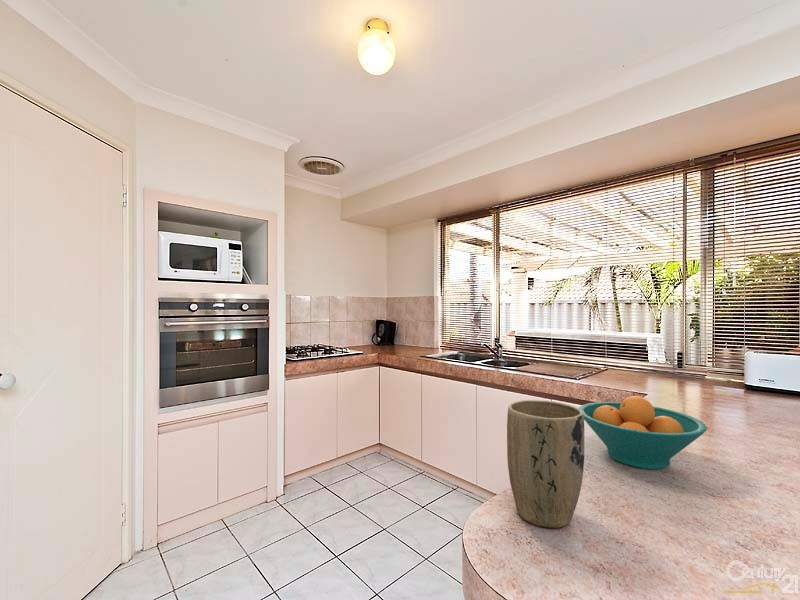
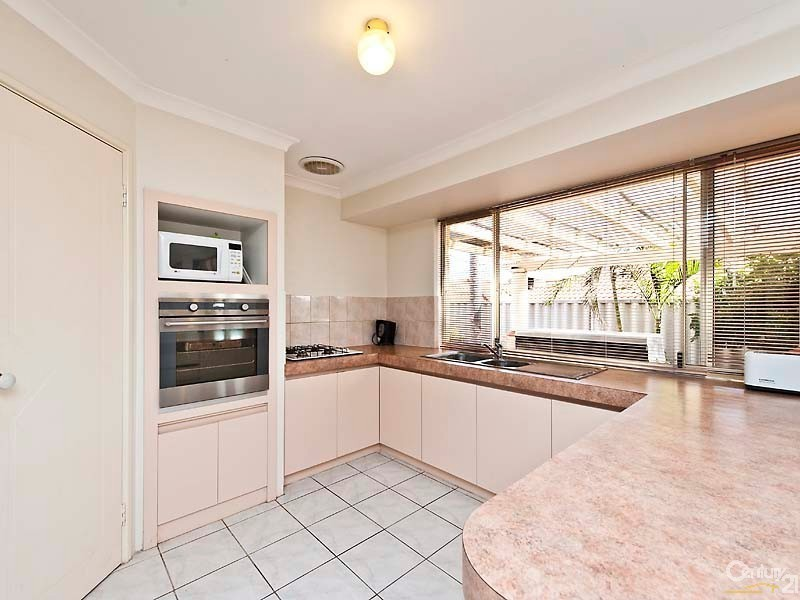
- fruit bowl [578,395,708,470]
- plant pot [506,399,585,529]
